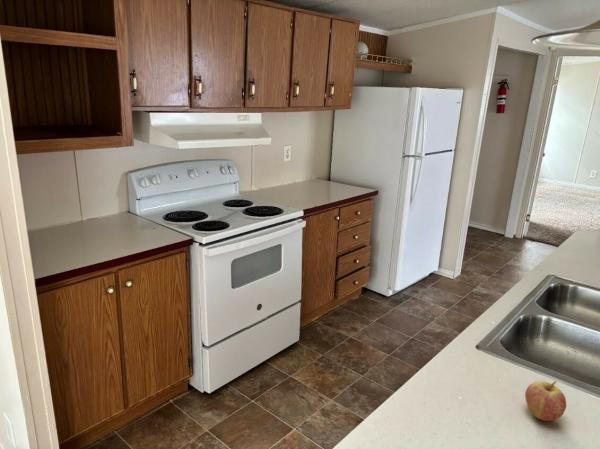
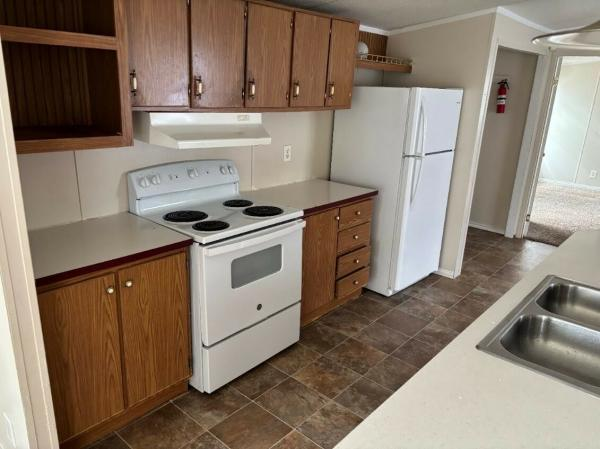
- fruit [524,380,567,422]
